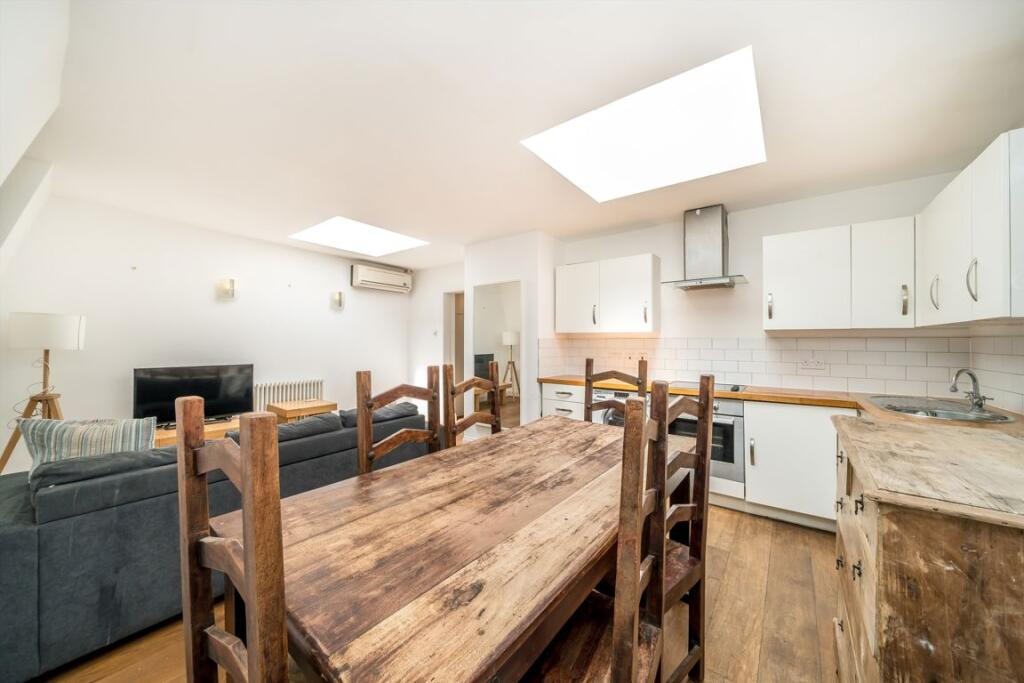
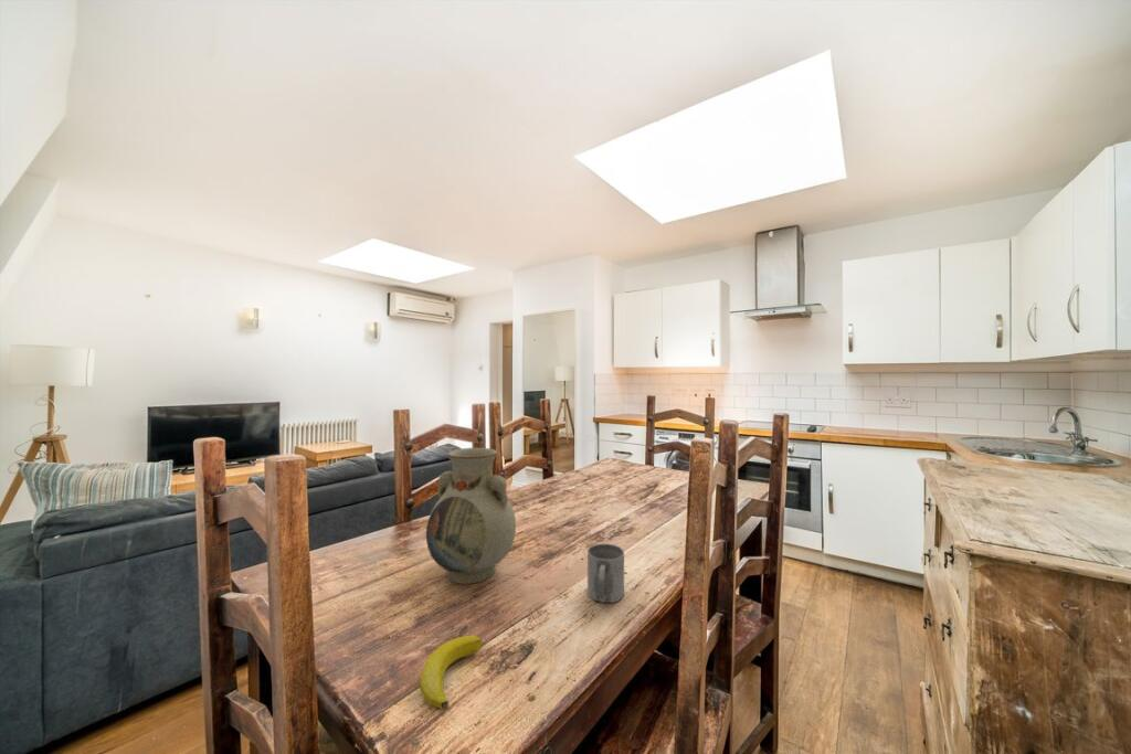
+ vase [425,447,517,585]
+ banana [419,635,484,710]
+ mug [586,543,625,604]
